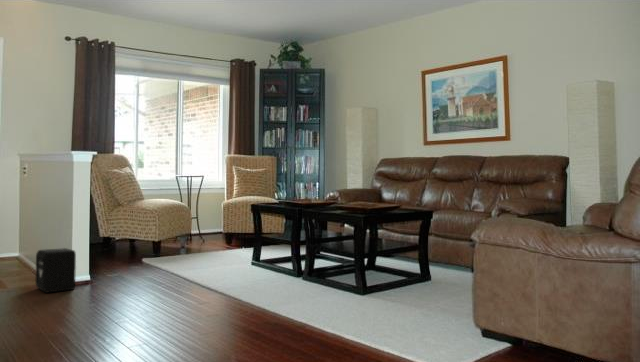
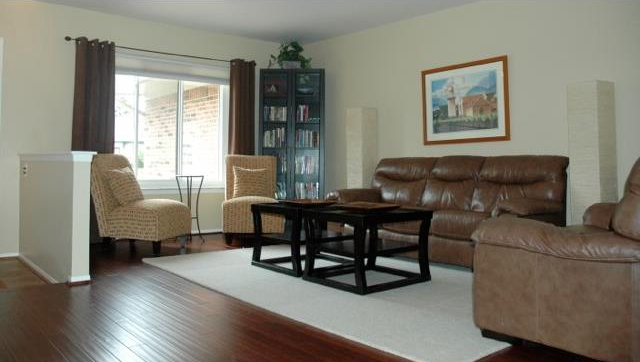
- air purifier [34,247,77,294]
